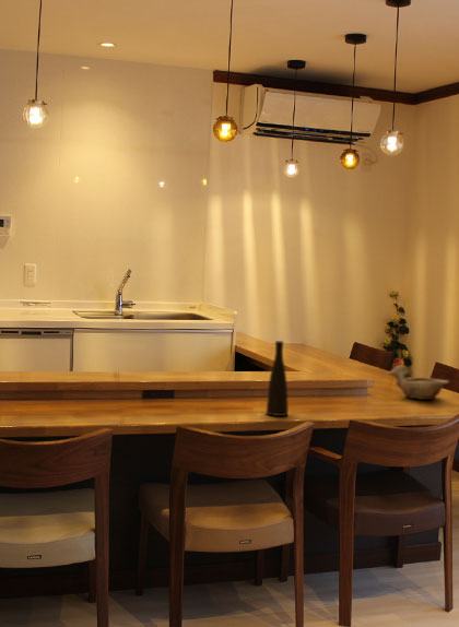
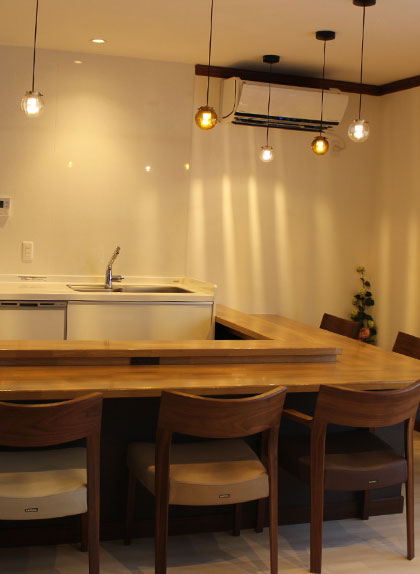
- vase [264,340,290,417]
- ceramic bowl [386,364,451,401]
